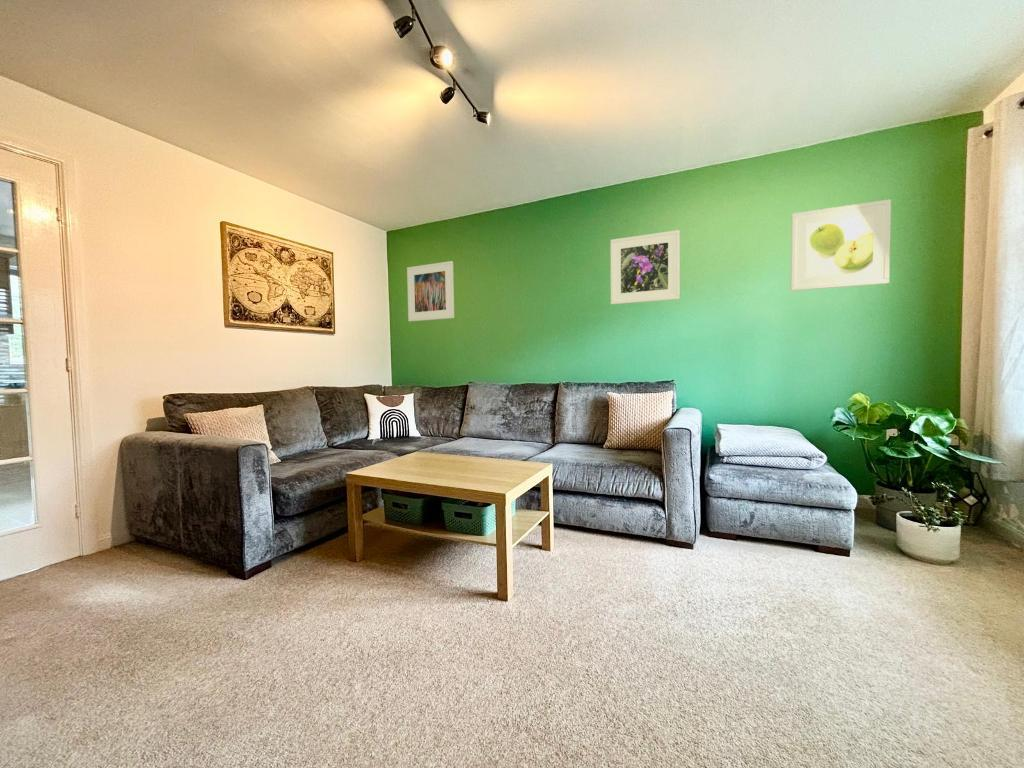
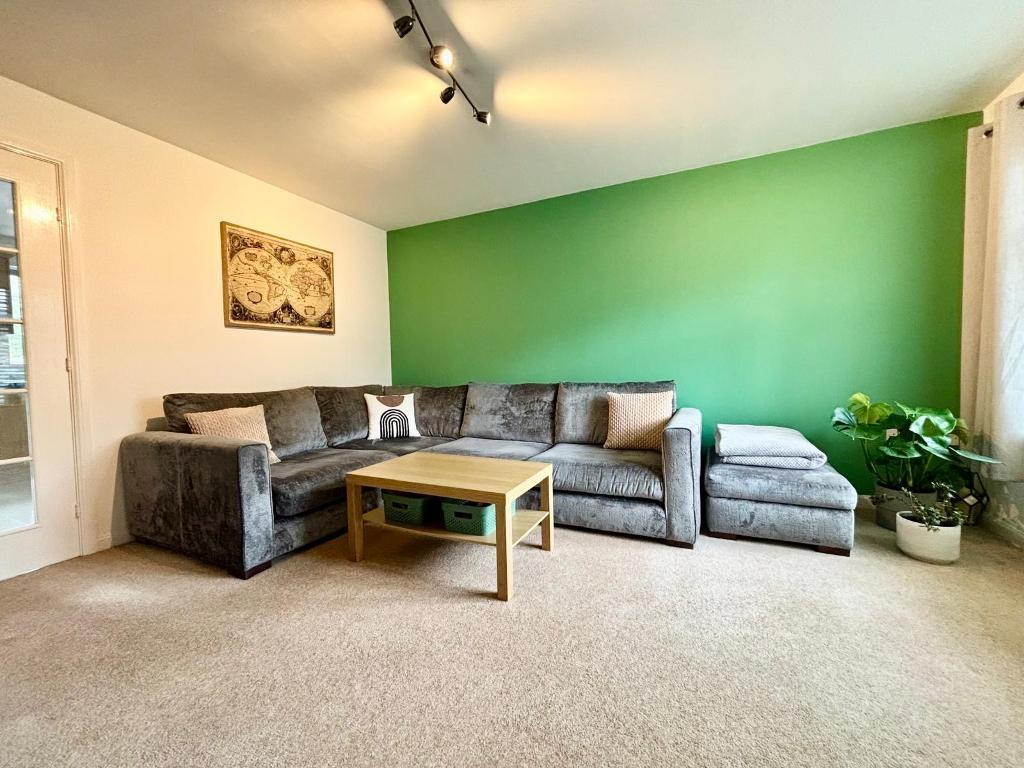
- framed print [609,229,681,305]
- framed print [790,198,892,292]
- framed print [406,260,455,322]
